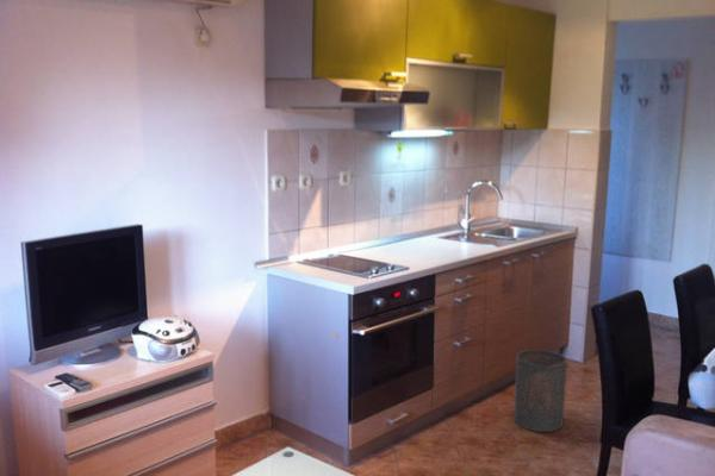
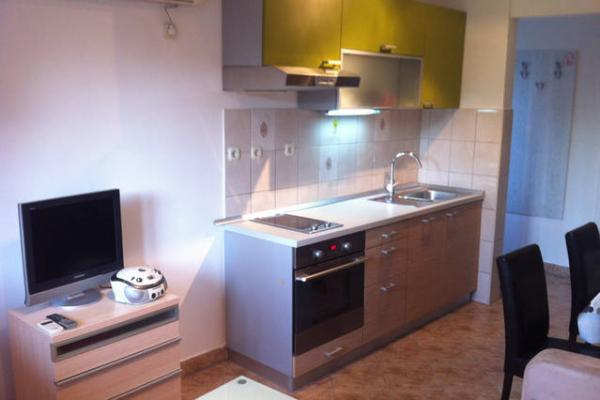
- trash can [512,349,568,433]
